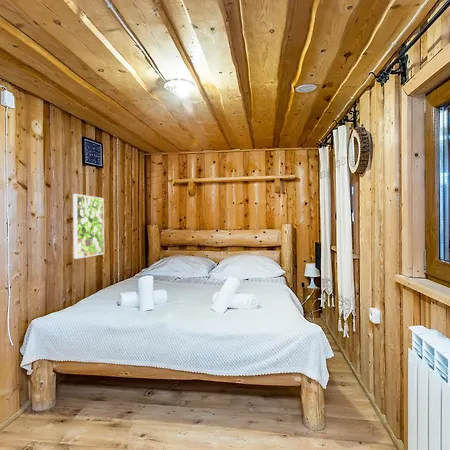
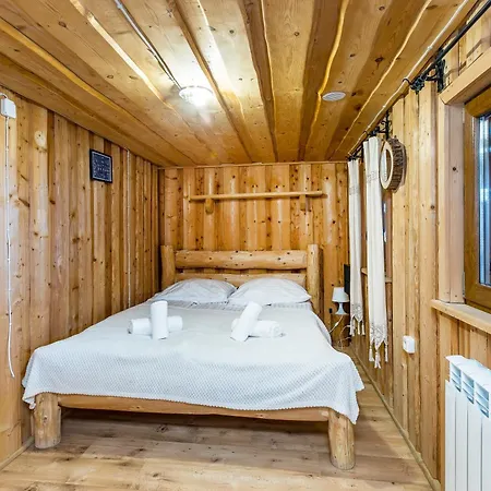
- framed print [72,193,105,260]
